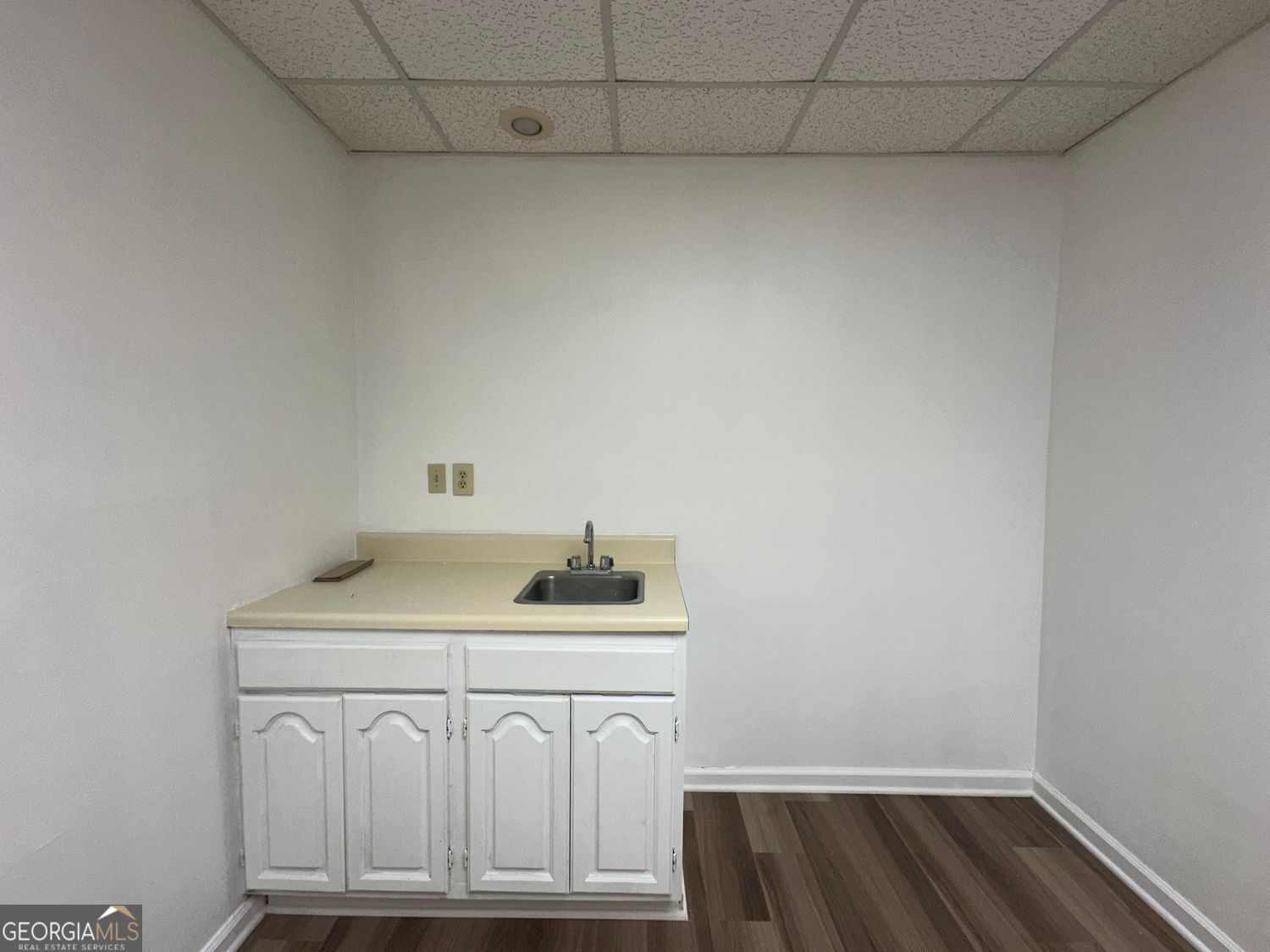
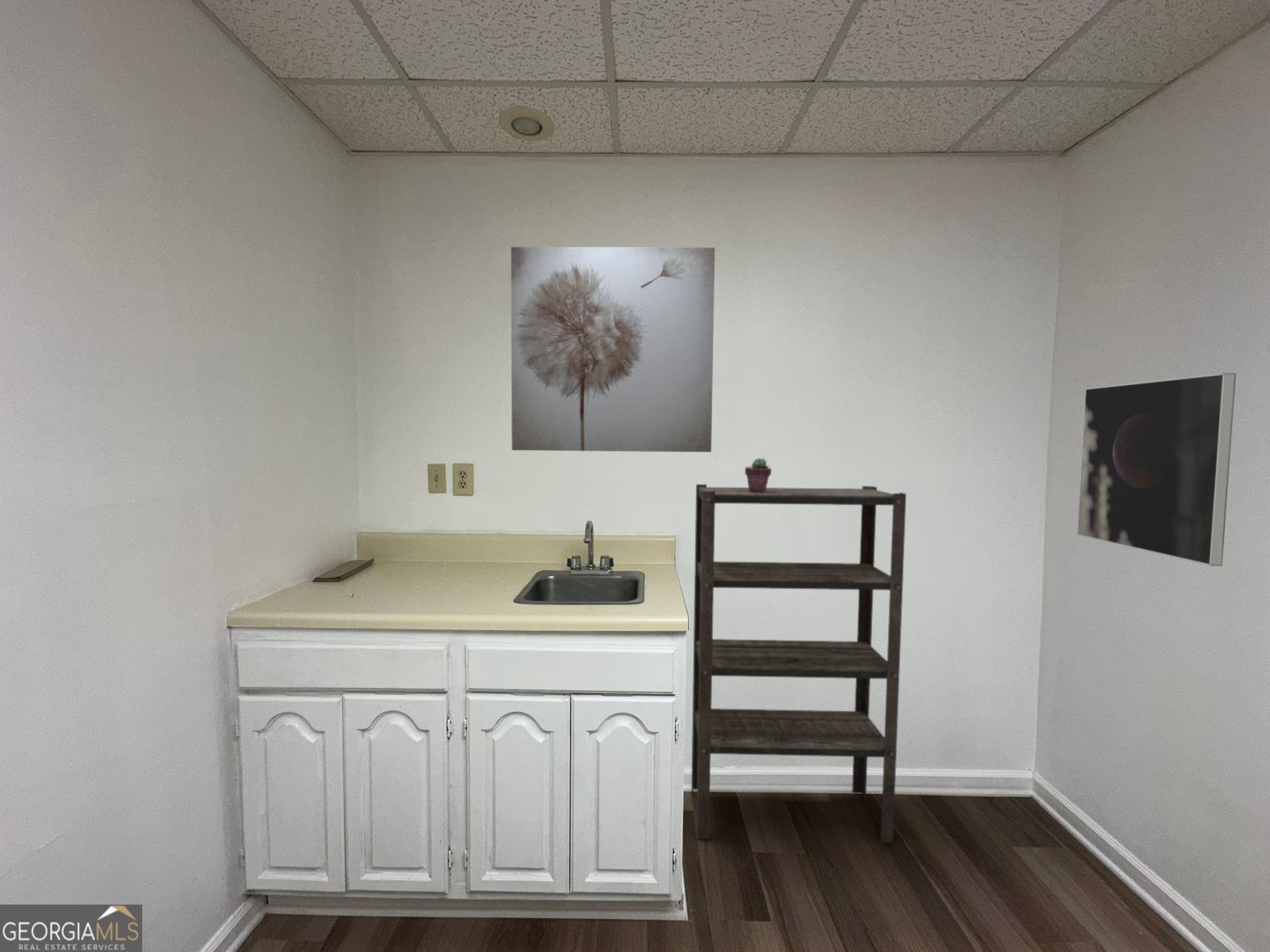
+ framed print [1076,372,1237,567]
+ potted succulent [744,457,772,493]
+ shelving unit [691,483,907,844]
+ wall art [511,246,715,453]
